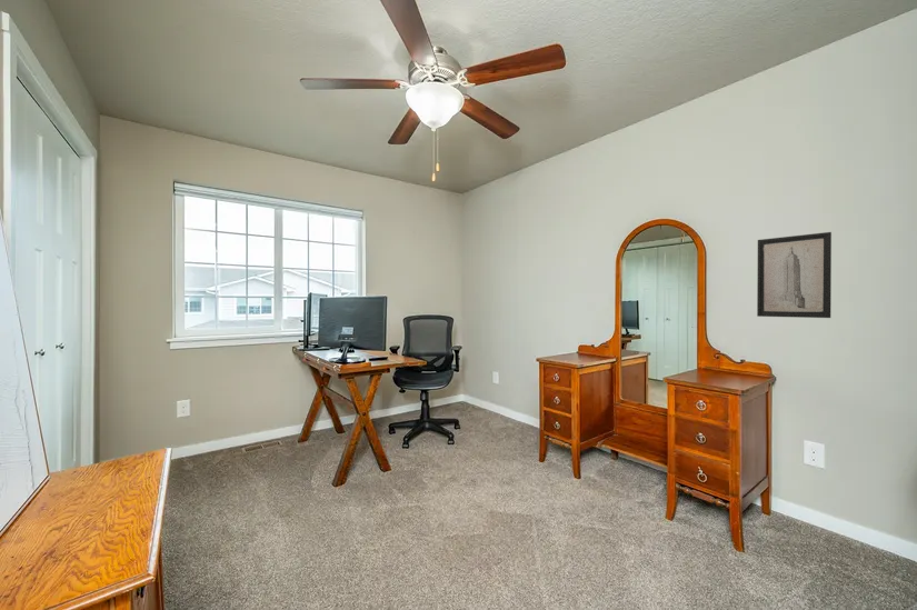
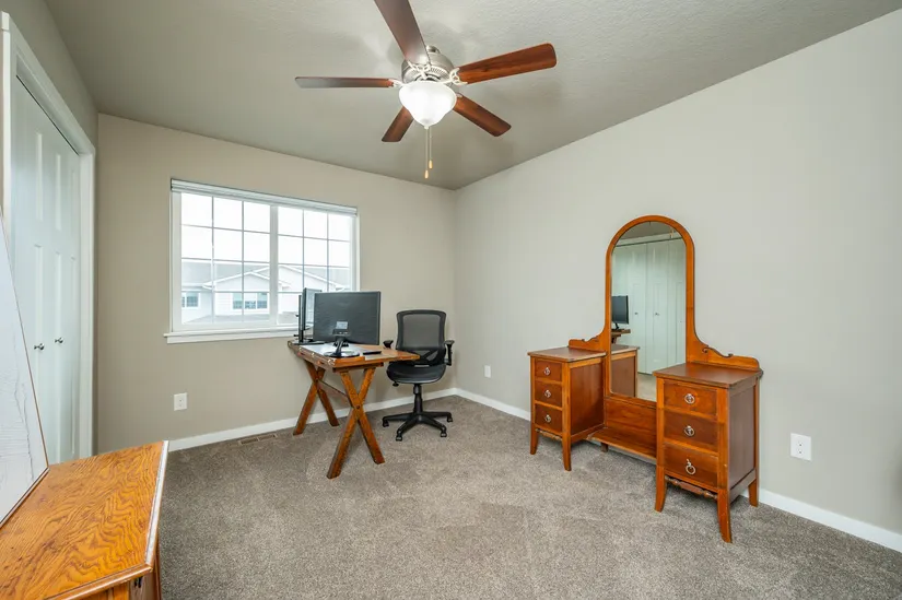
- wall art [756,231,833,319]
